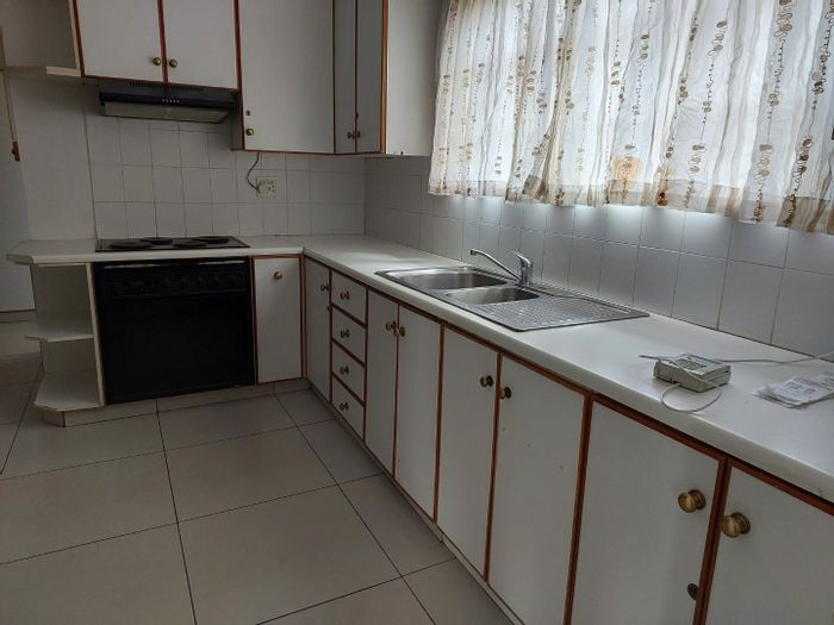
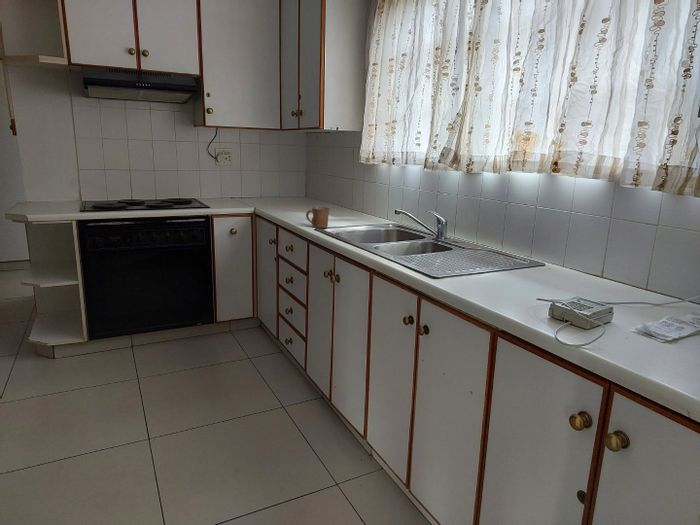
+ mug [305,206,331,229]
